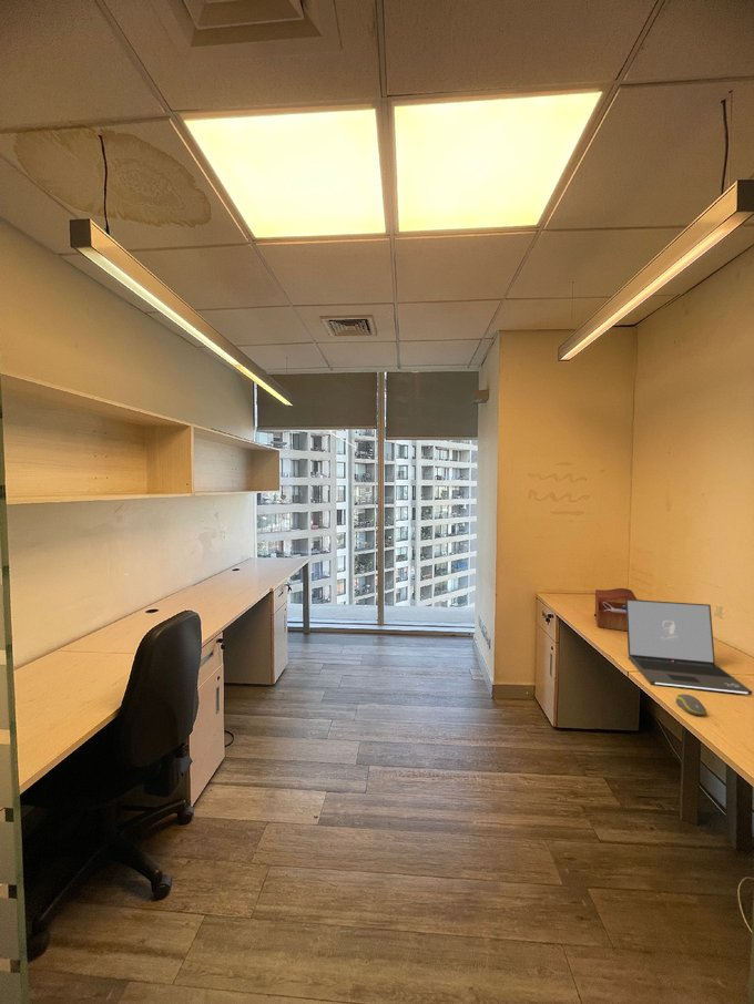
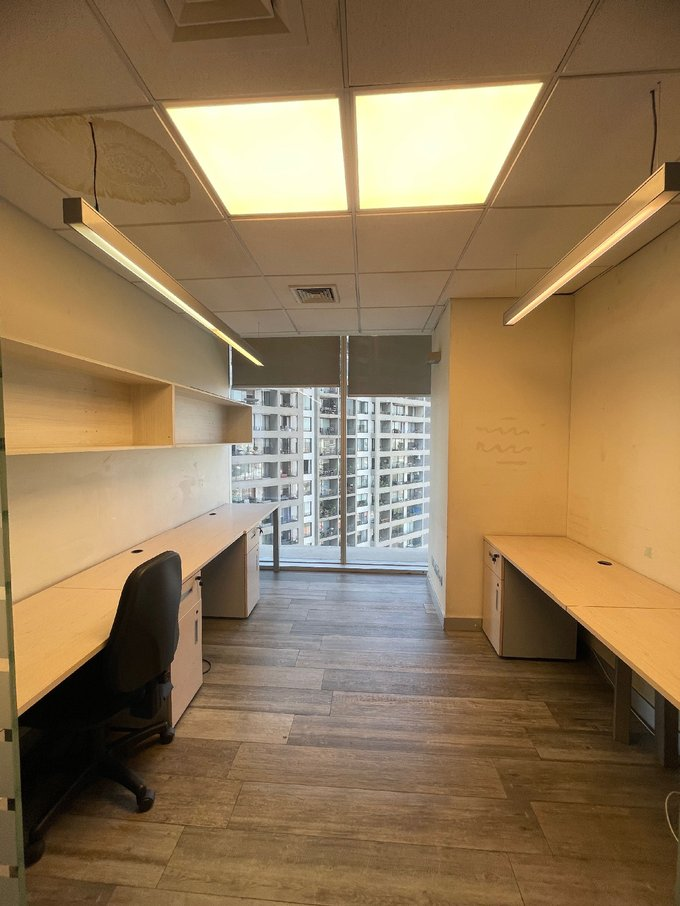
- sewing box [593,587,638,632]
- computer mouse [675,693,707,717]
- laptop [625,598,754,696]
